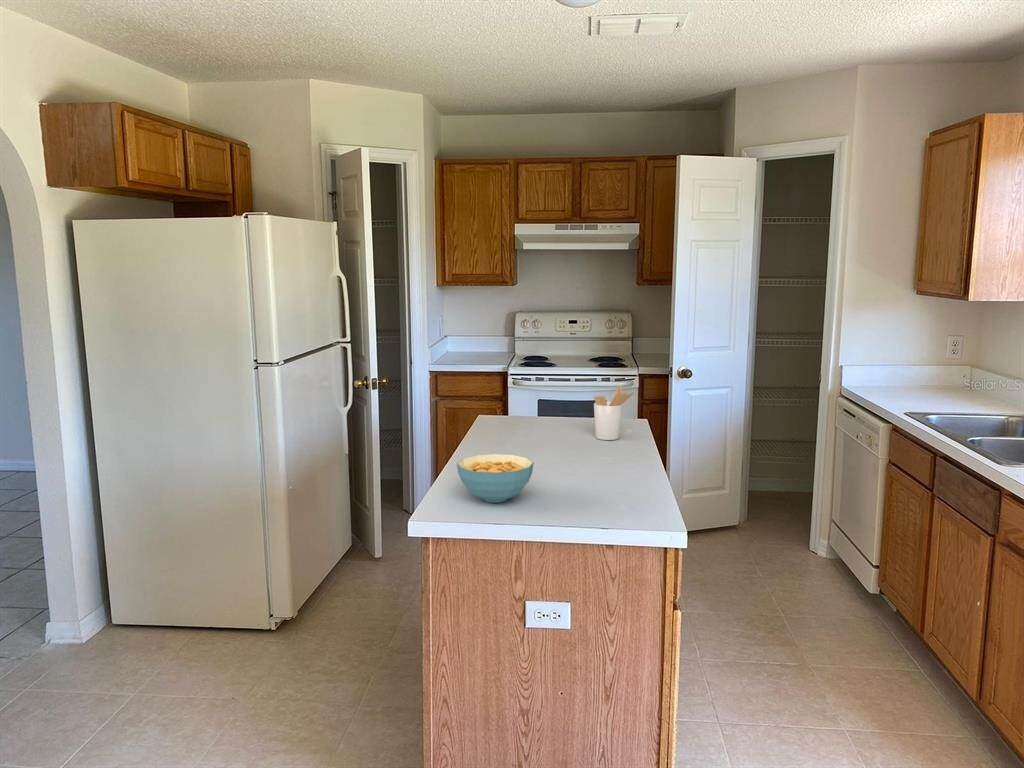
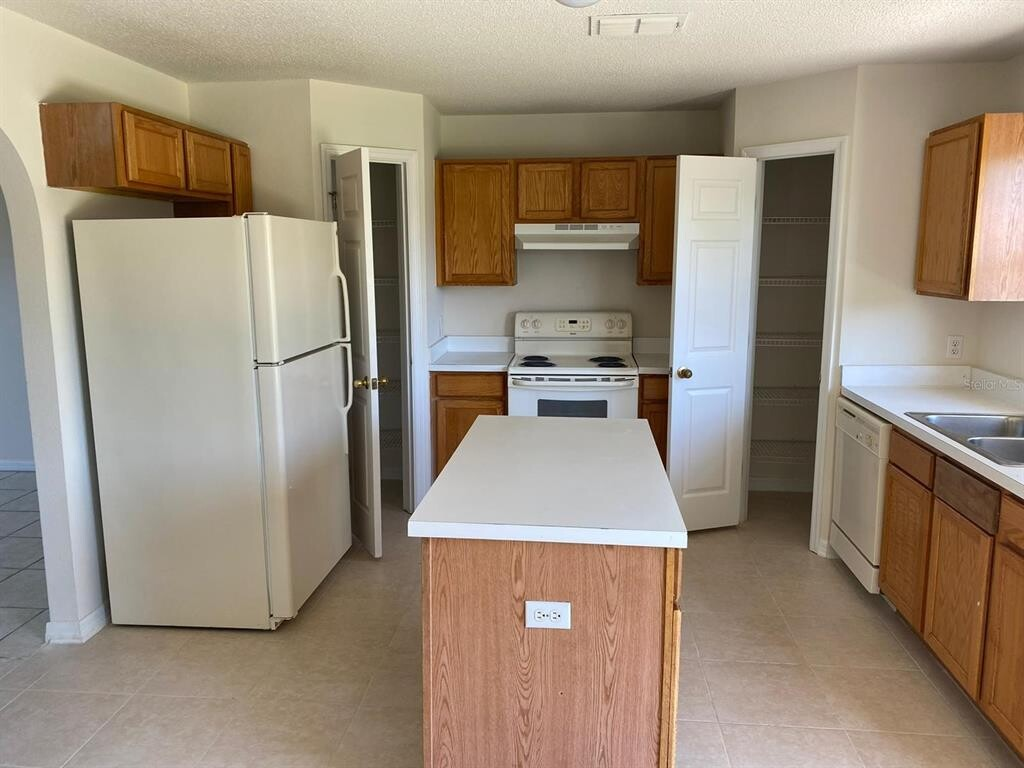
- cereal bowl [456,453,535,504]
- utensil holder [593,385,635,441]
